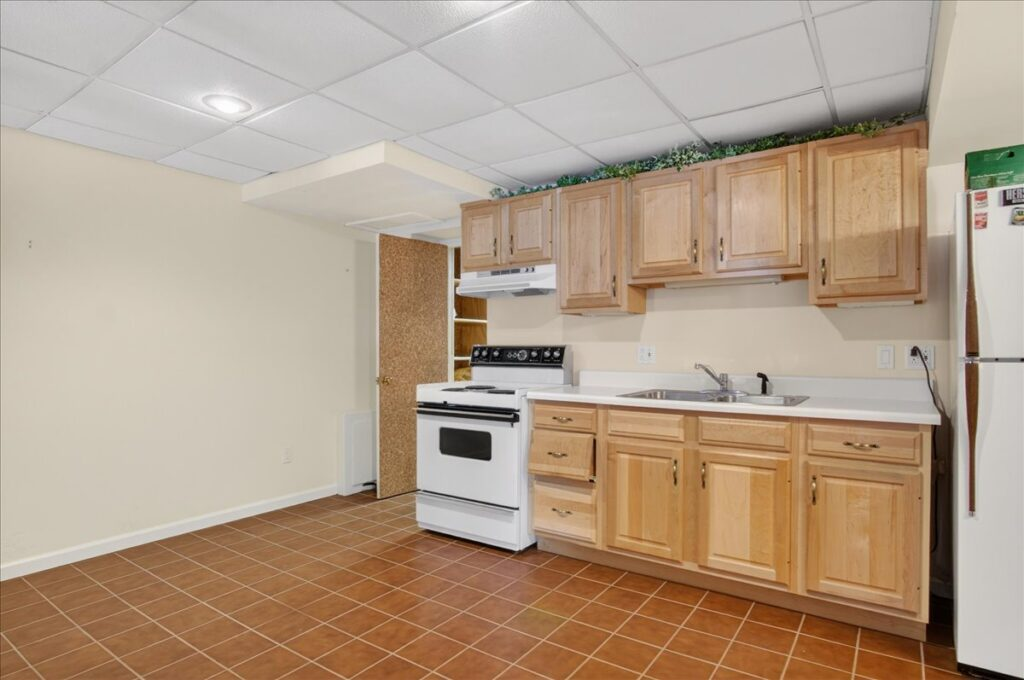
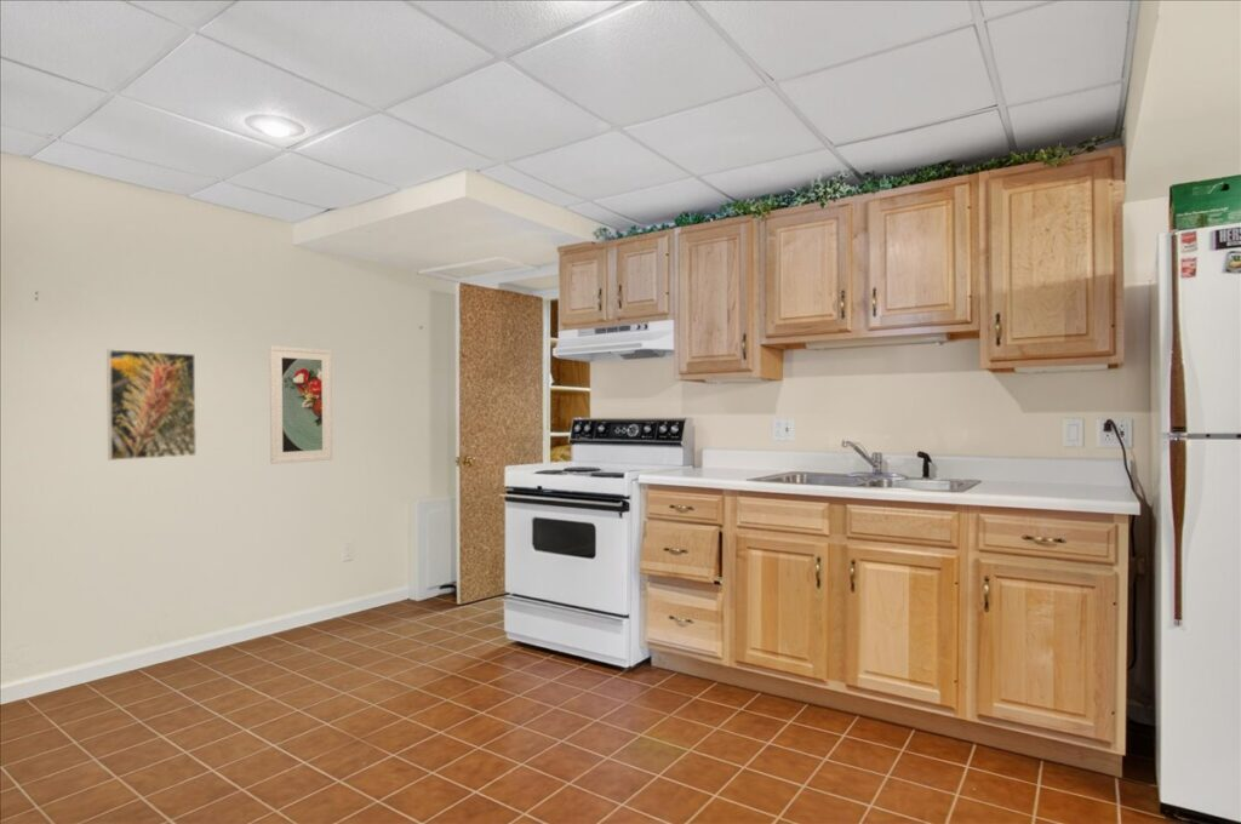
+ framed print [105,348,198,462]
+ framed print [268,344,333,465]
